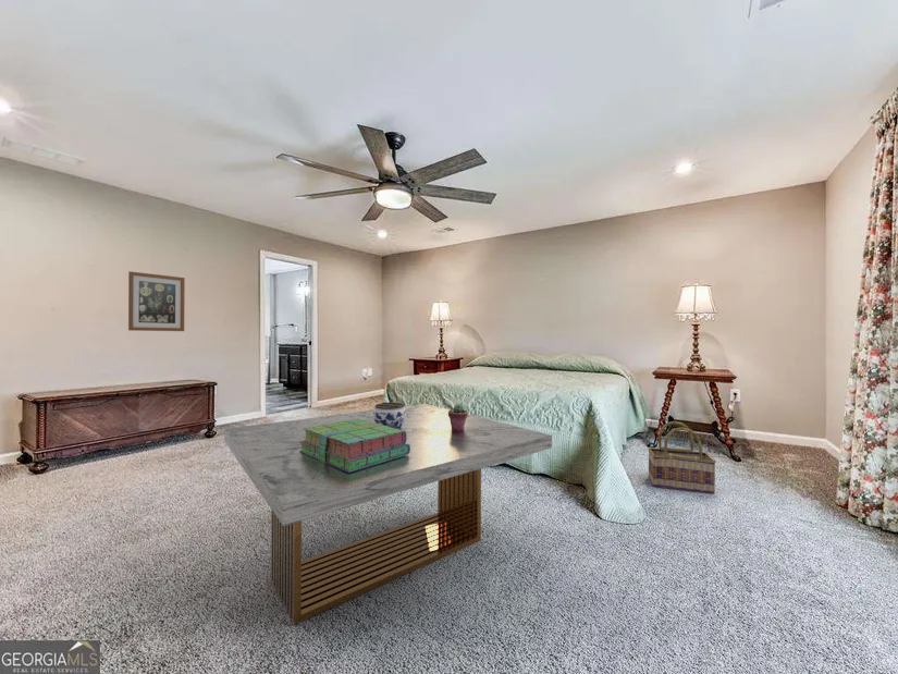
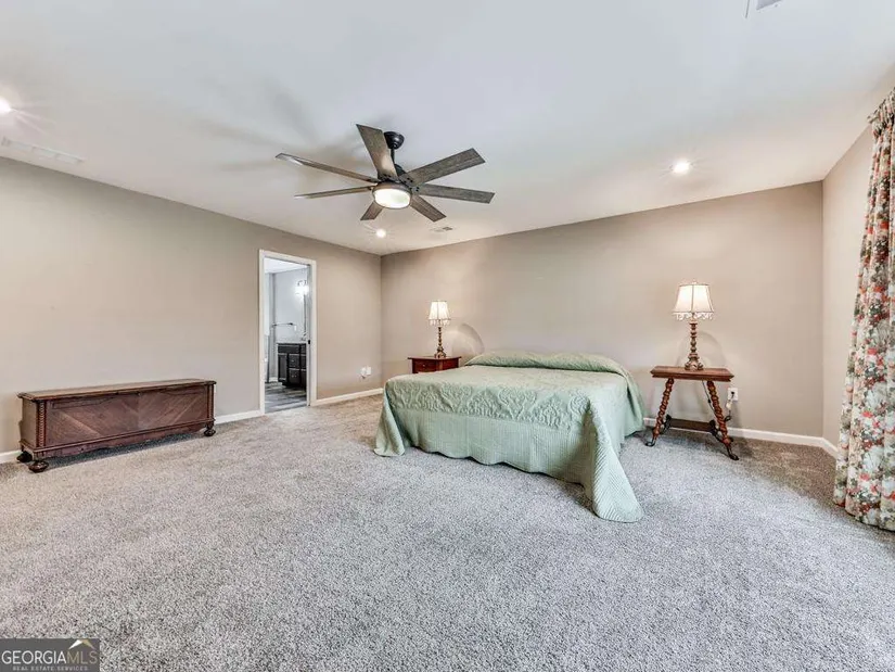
- potted succulent [448,403,469,431]
- coffee table [223,403,553,625]
- basket [647,420,717,494]
- jar [372,401,406,429]
- stack of books [299,419,410,473]
- wall art [127,270,186,332]
